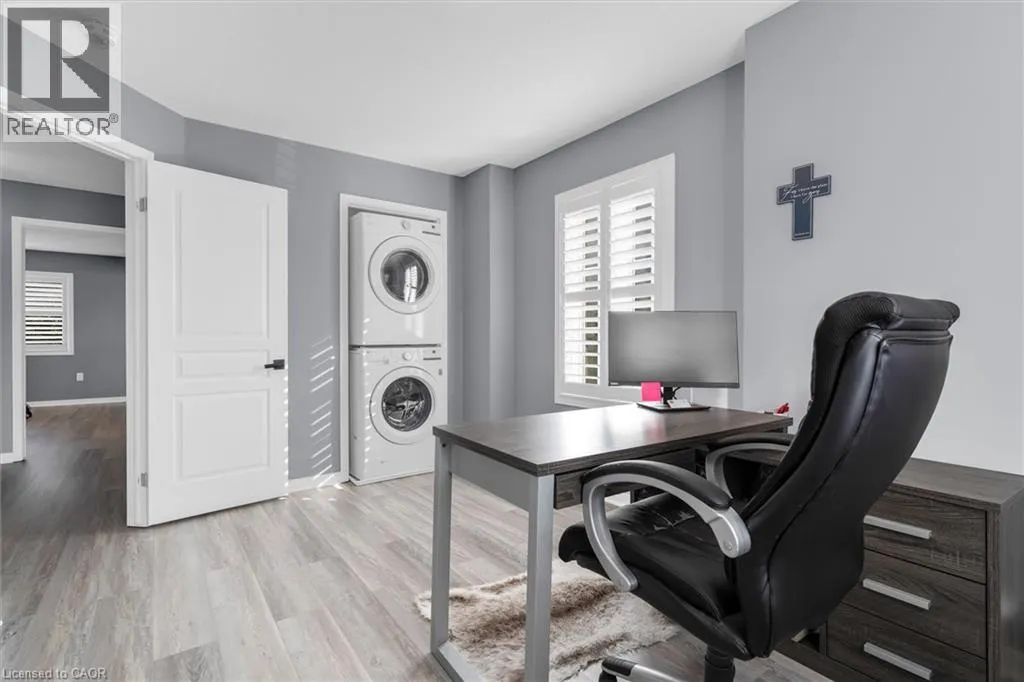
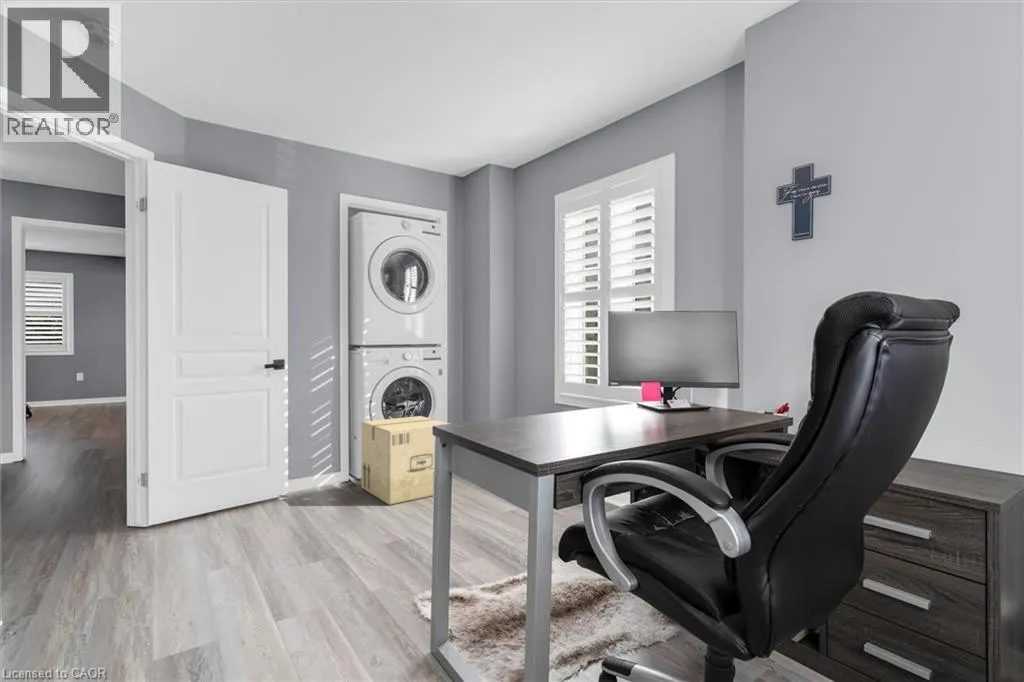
+ cardboard box [360,415,450,506]
